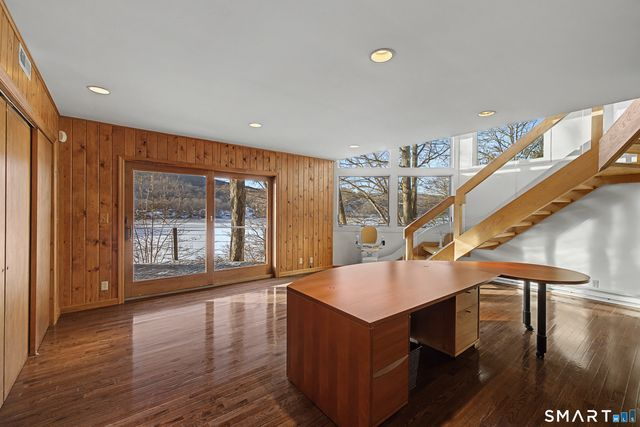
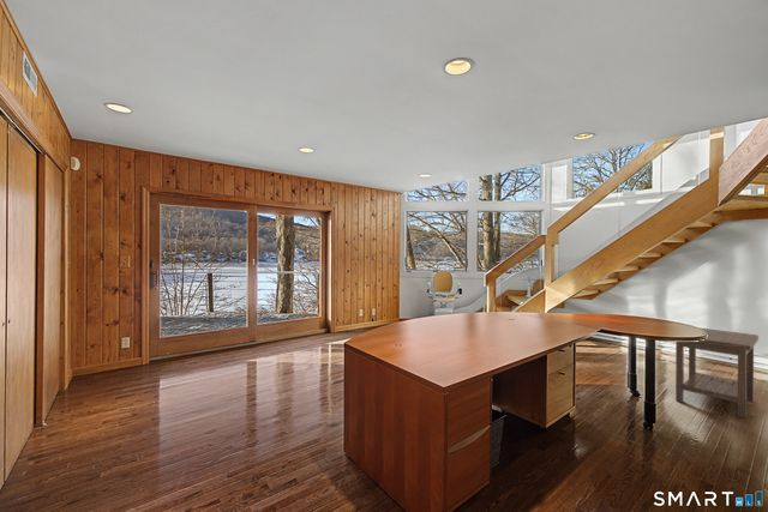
+ side table [674,326,760,420]
